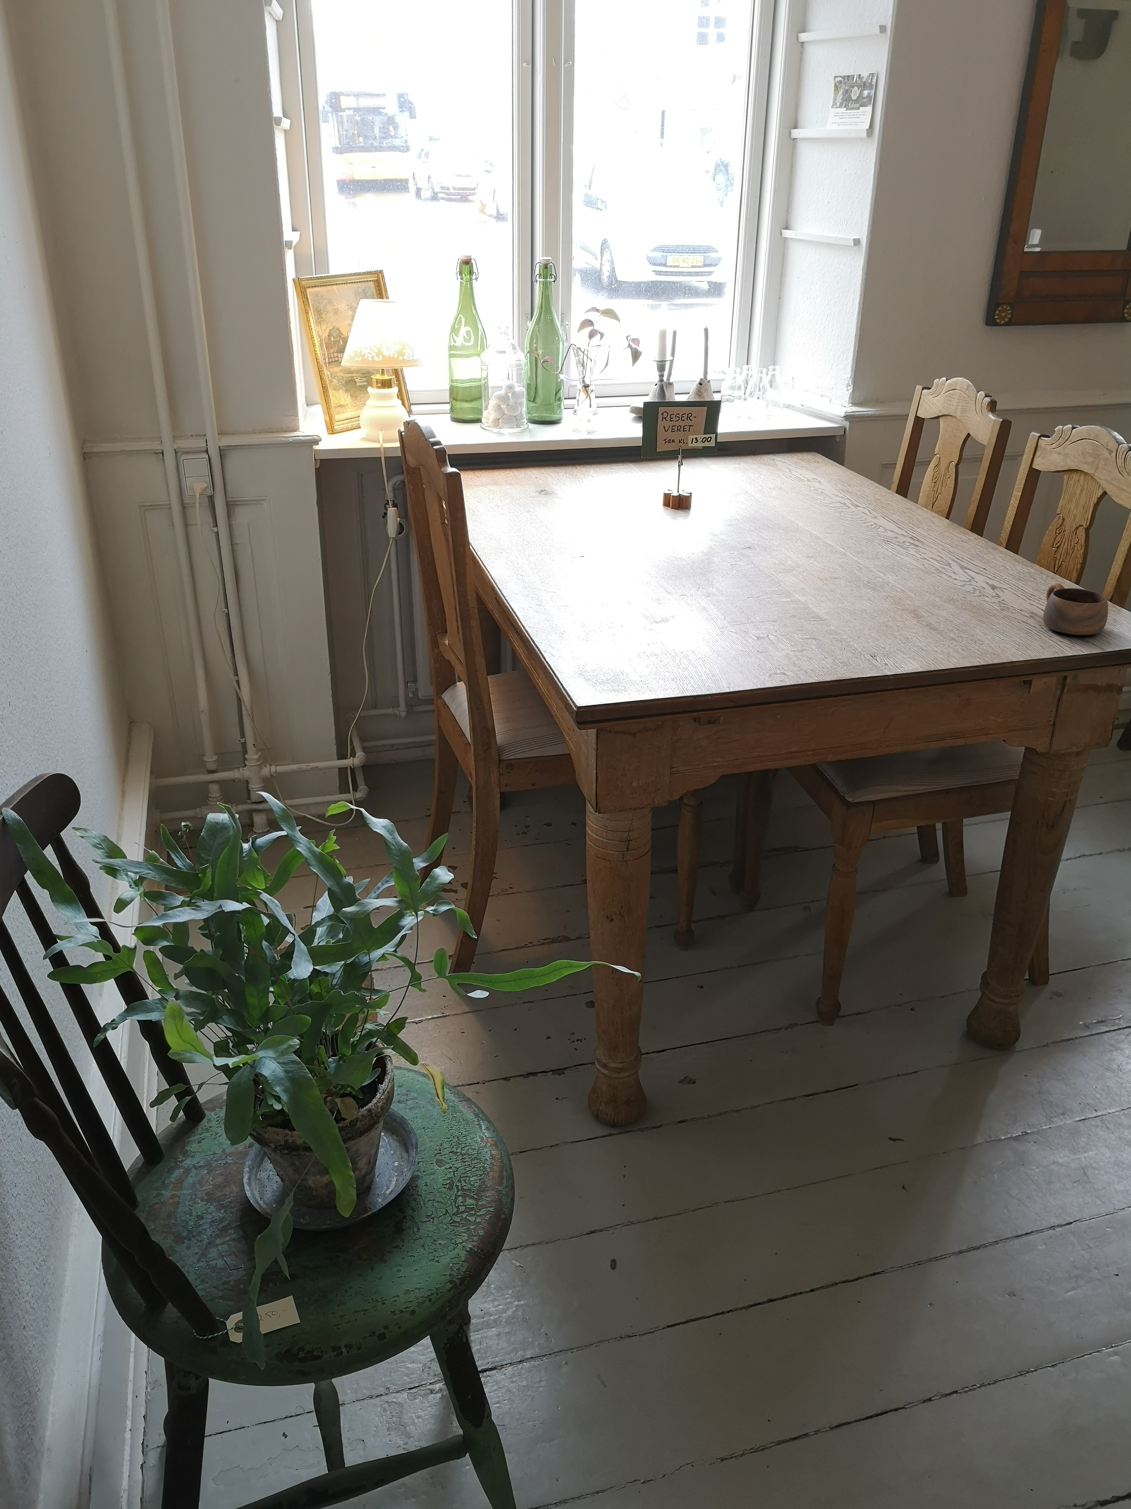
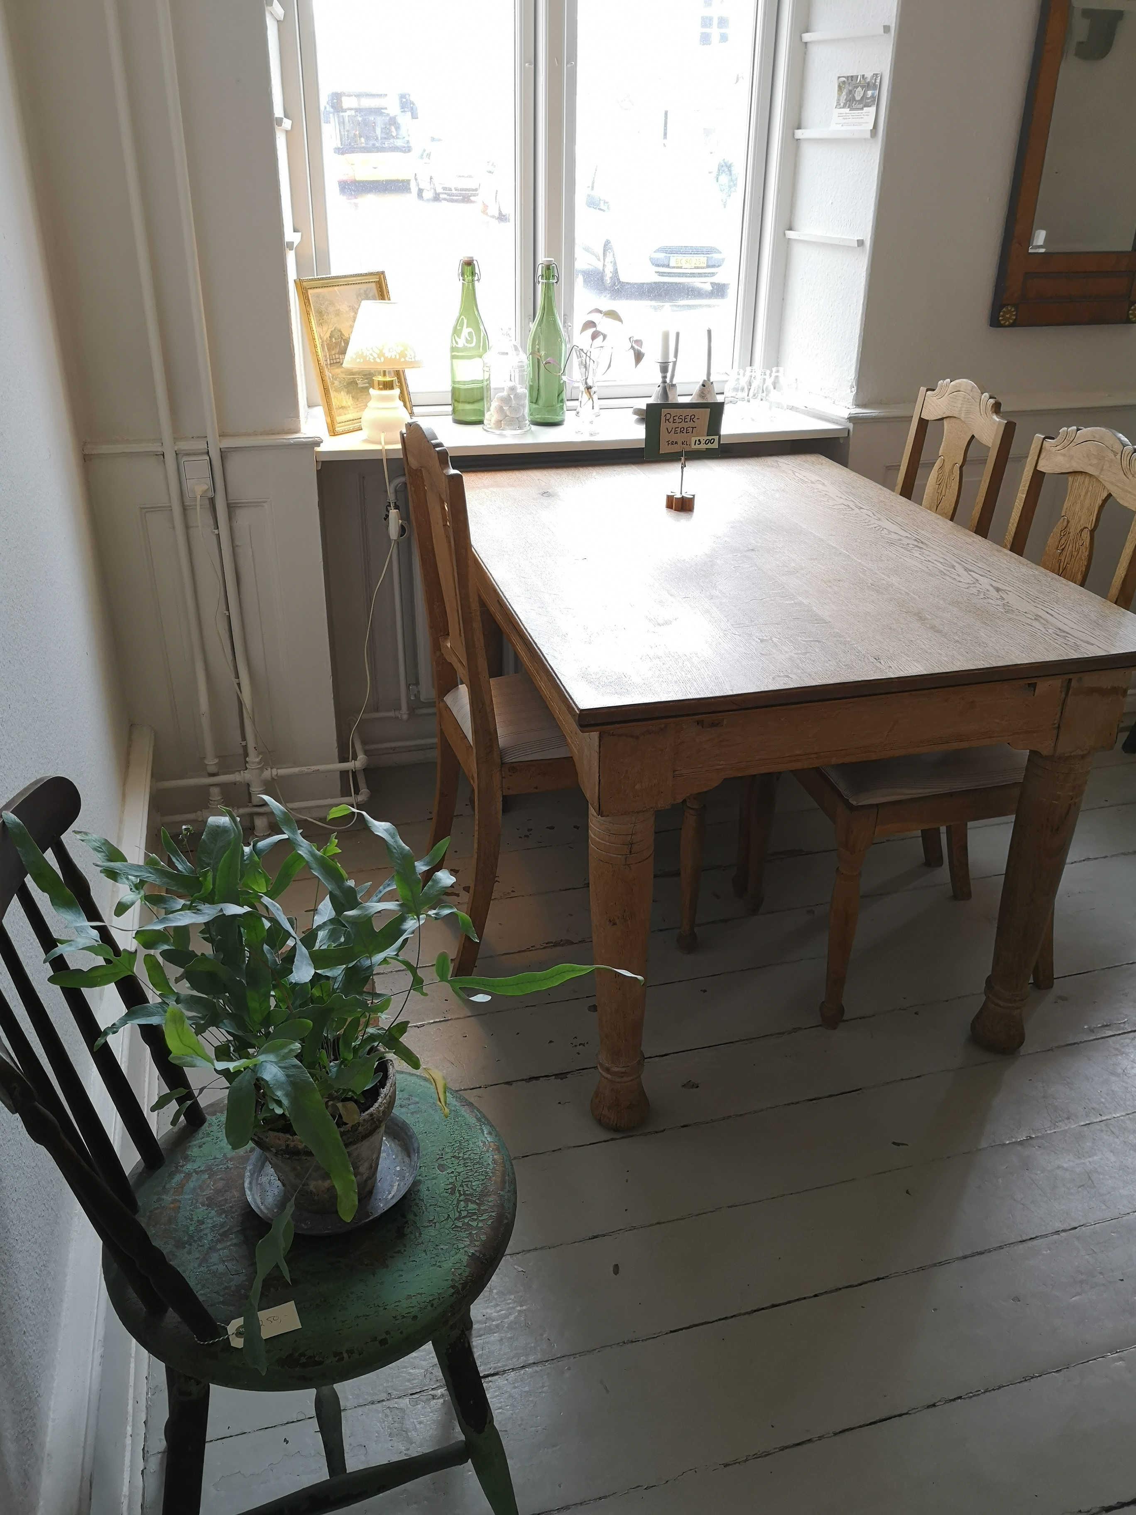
- cup [1043,583,1108,636]
